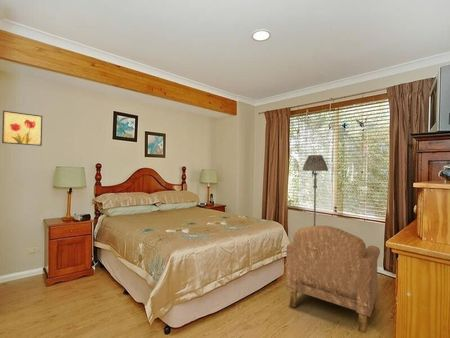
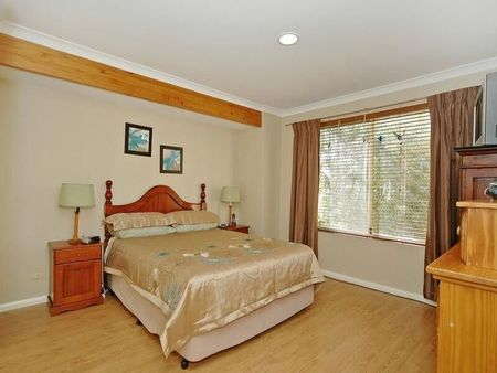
- floor lamp [302,154,329,226]
- wall art [1,110,43,147]
- armchair [285,225,381,334]
